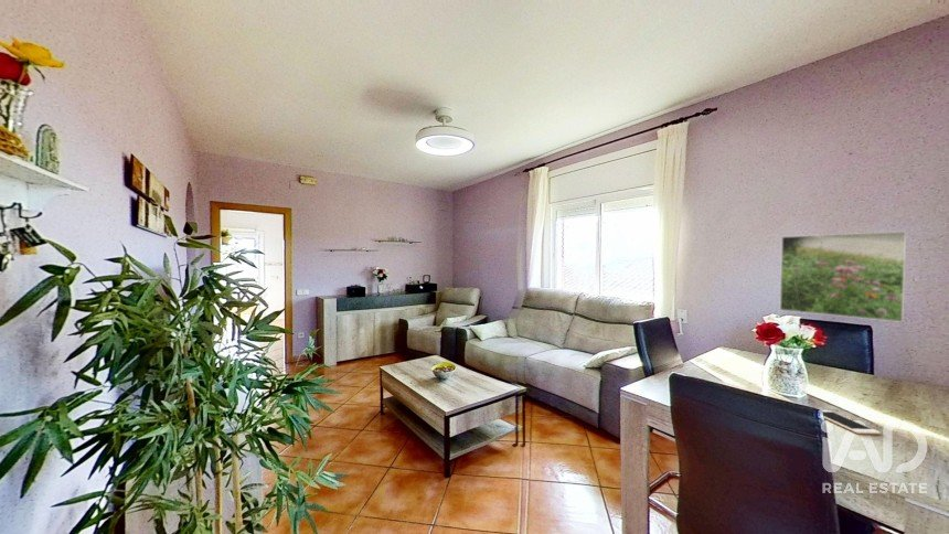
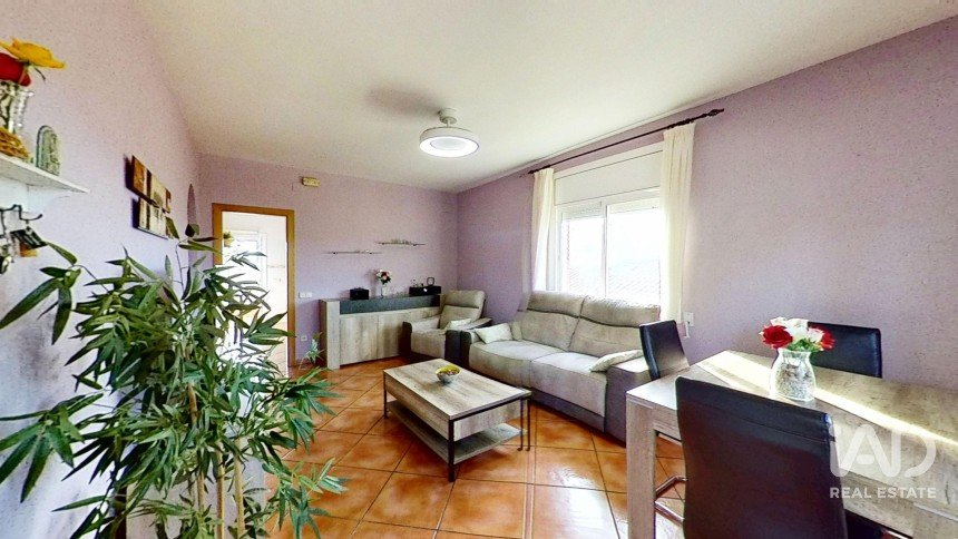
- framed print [779,231,907,323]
- cell phone [821,409,882,435]
